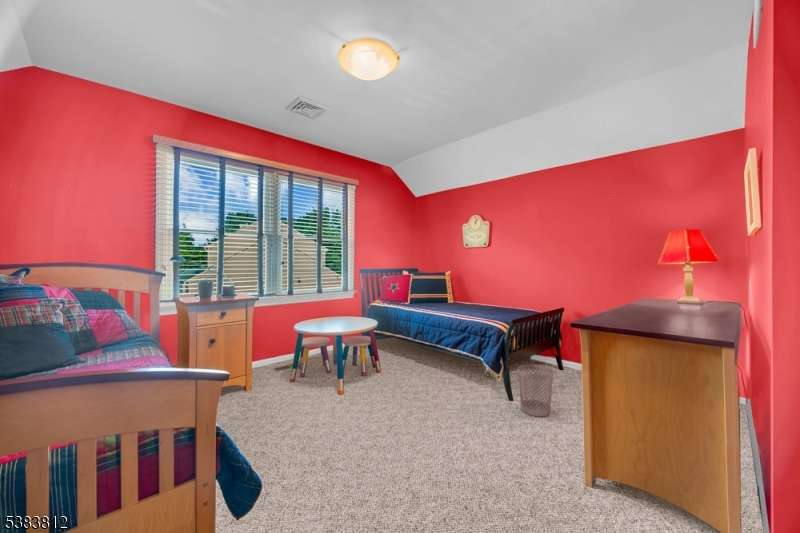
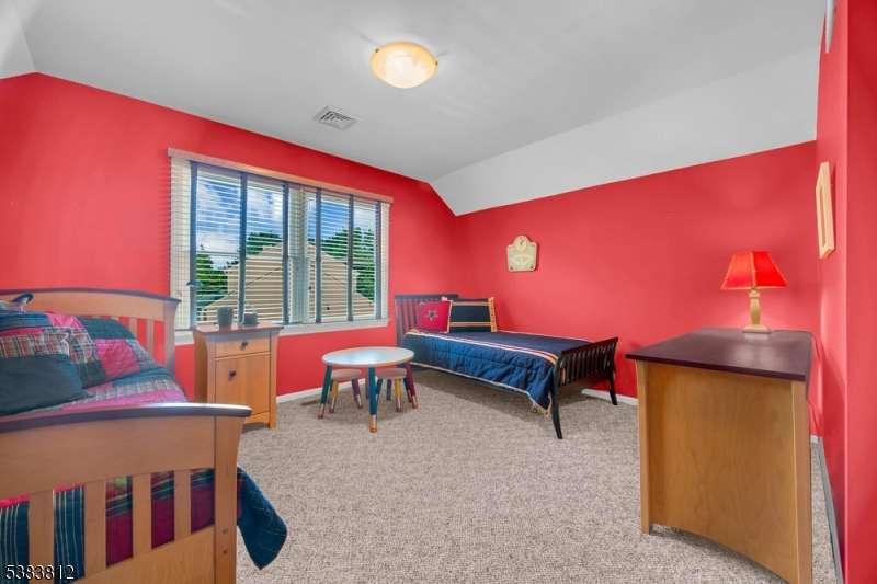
- wastebasket [517,364,554,418]
